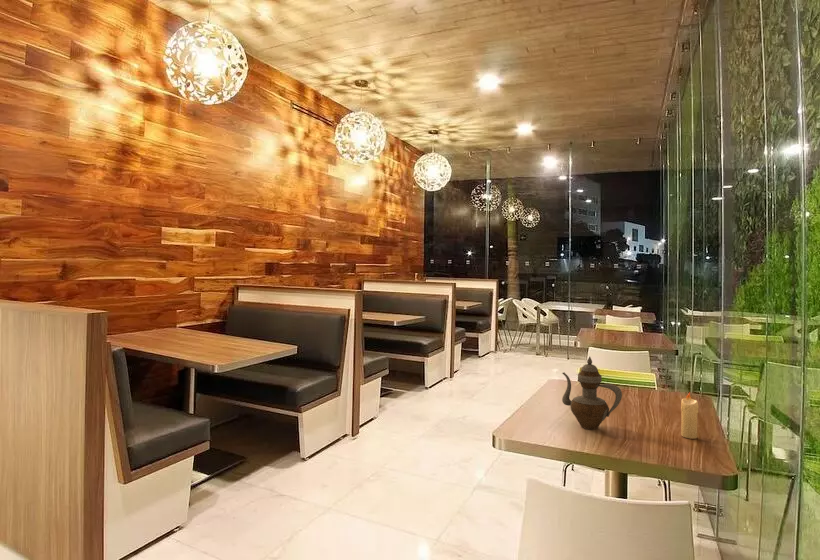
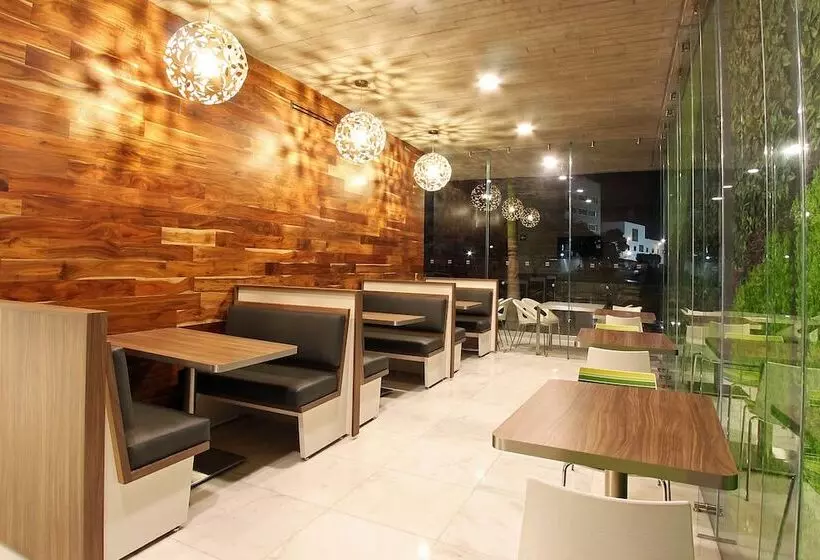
- candle [680,391,700,440]
- teapot [561,355,623,430]
